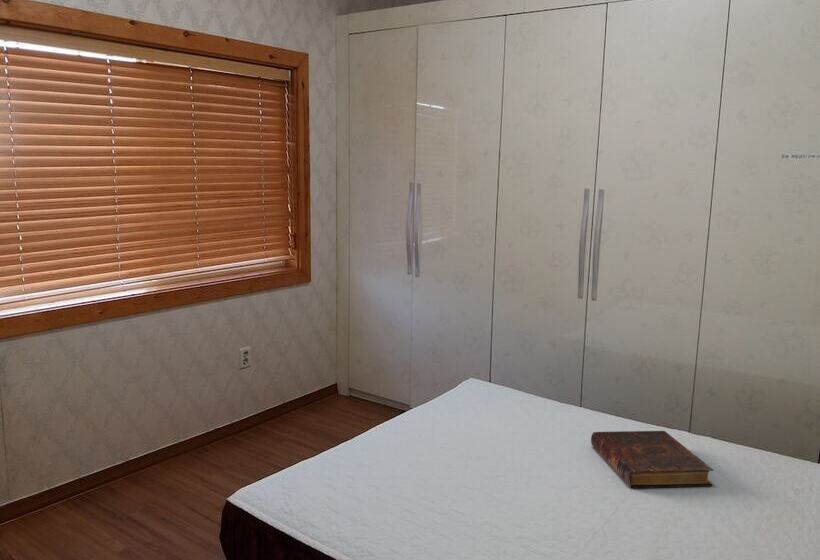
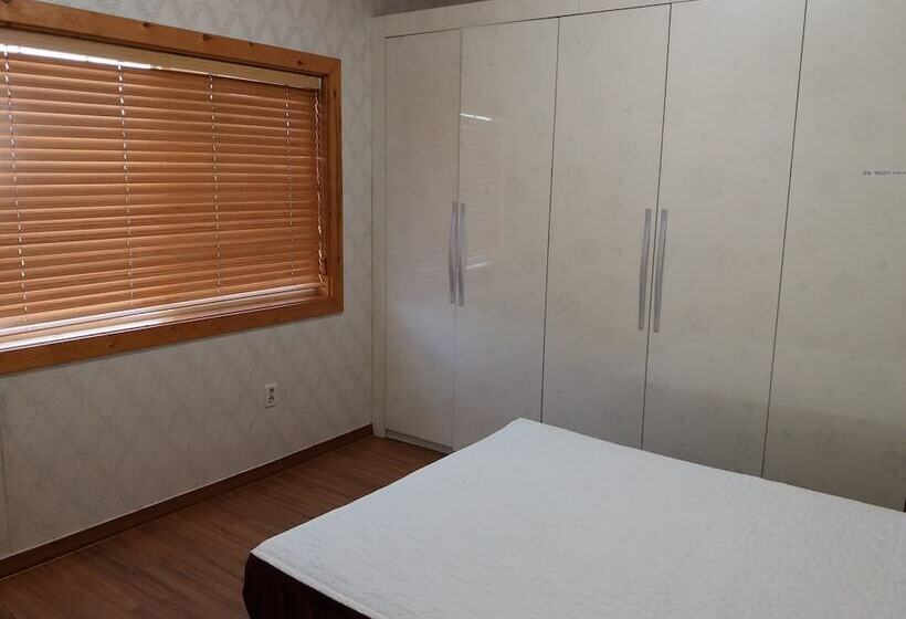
- book [590,430,715,489]
